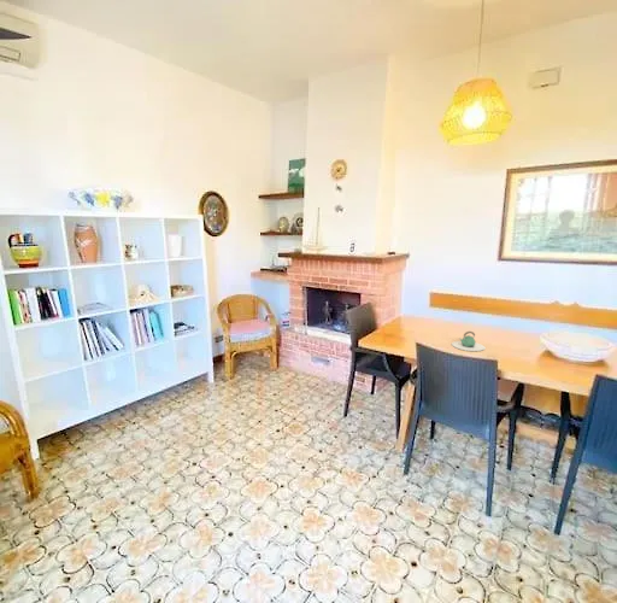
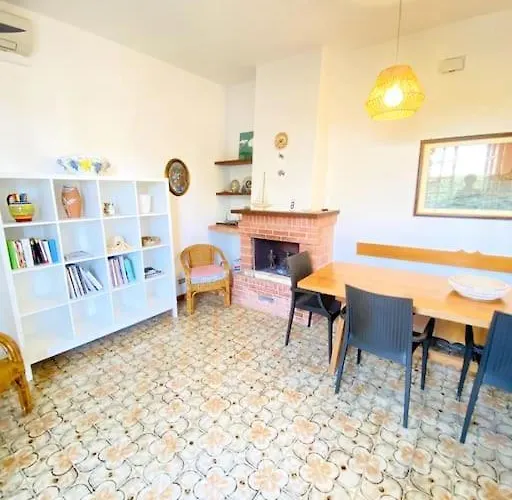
- teapot [451,330,487,352]
